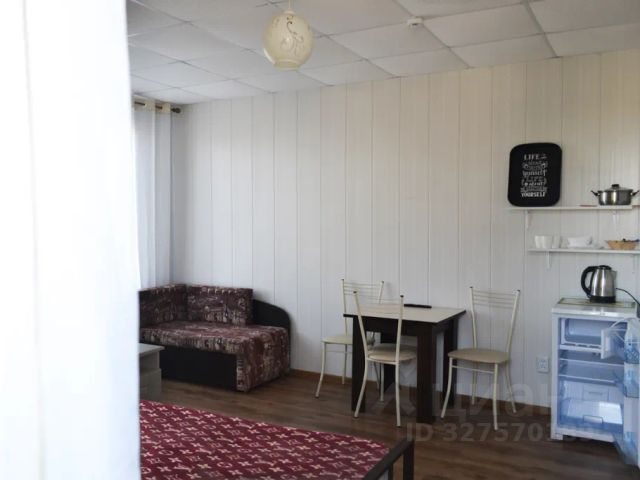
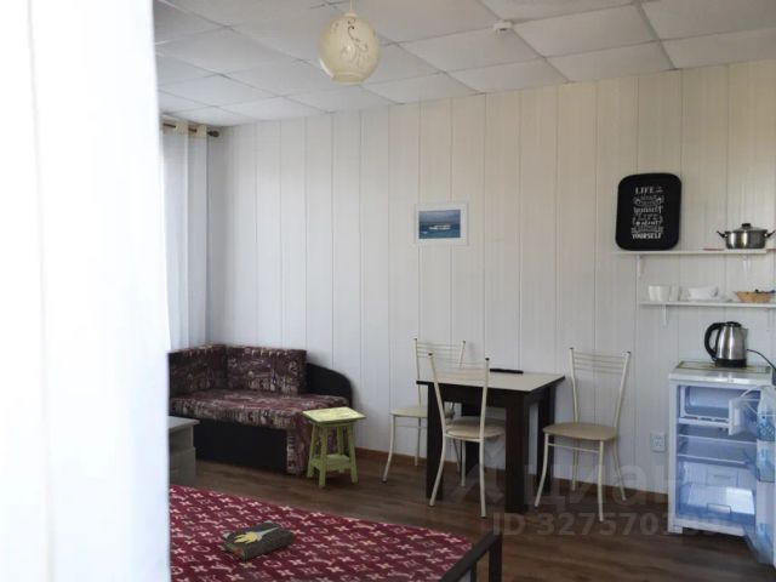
+ side table [301,406,367,490]
+ hardback book [221,519,295,561]
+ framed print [410,200,470,249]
